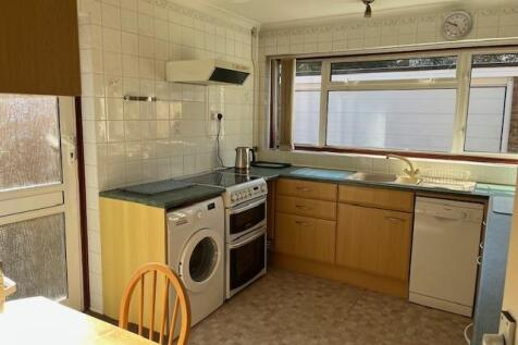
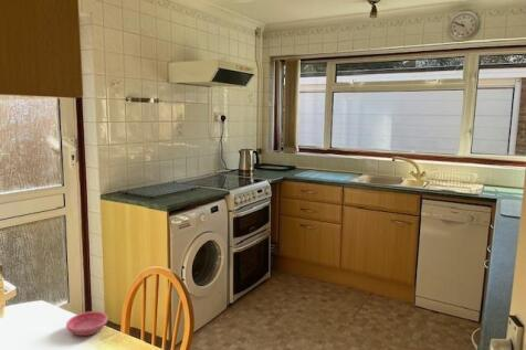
+ saucer [65,310,109,337]
